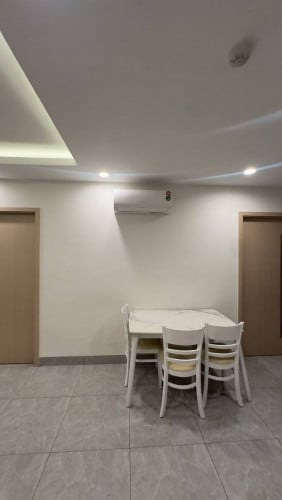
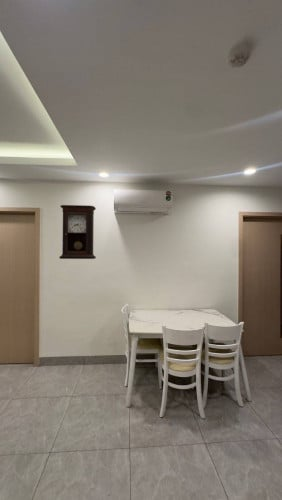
+ pendulum clock [58,204,97,260]
